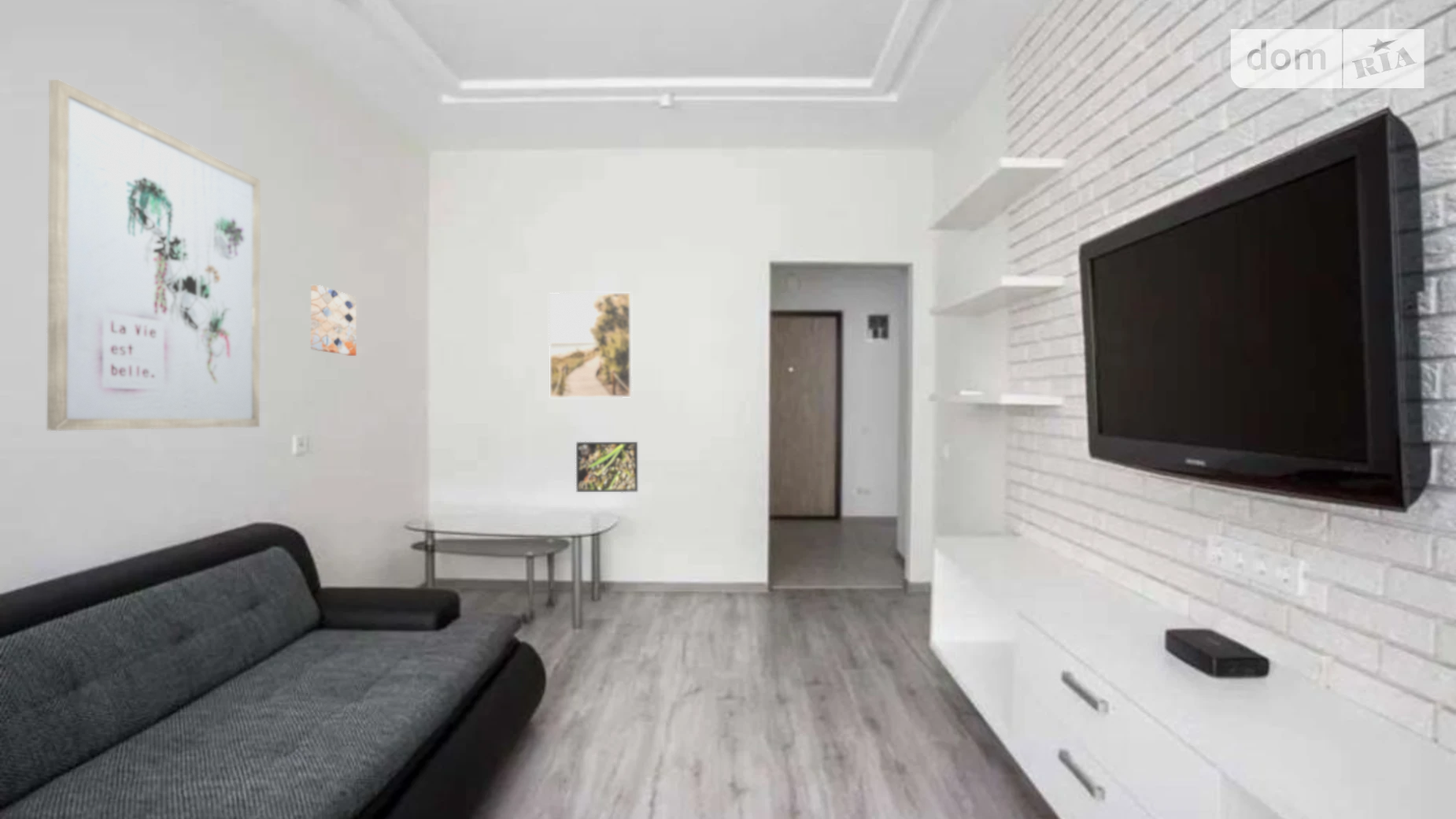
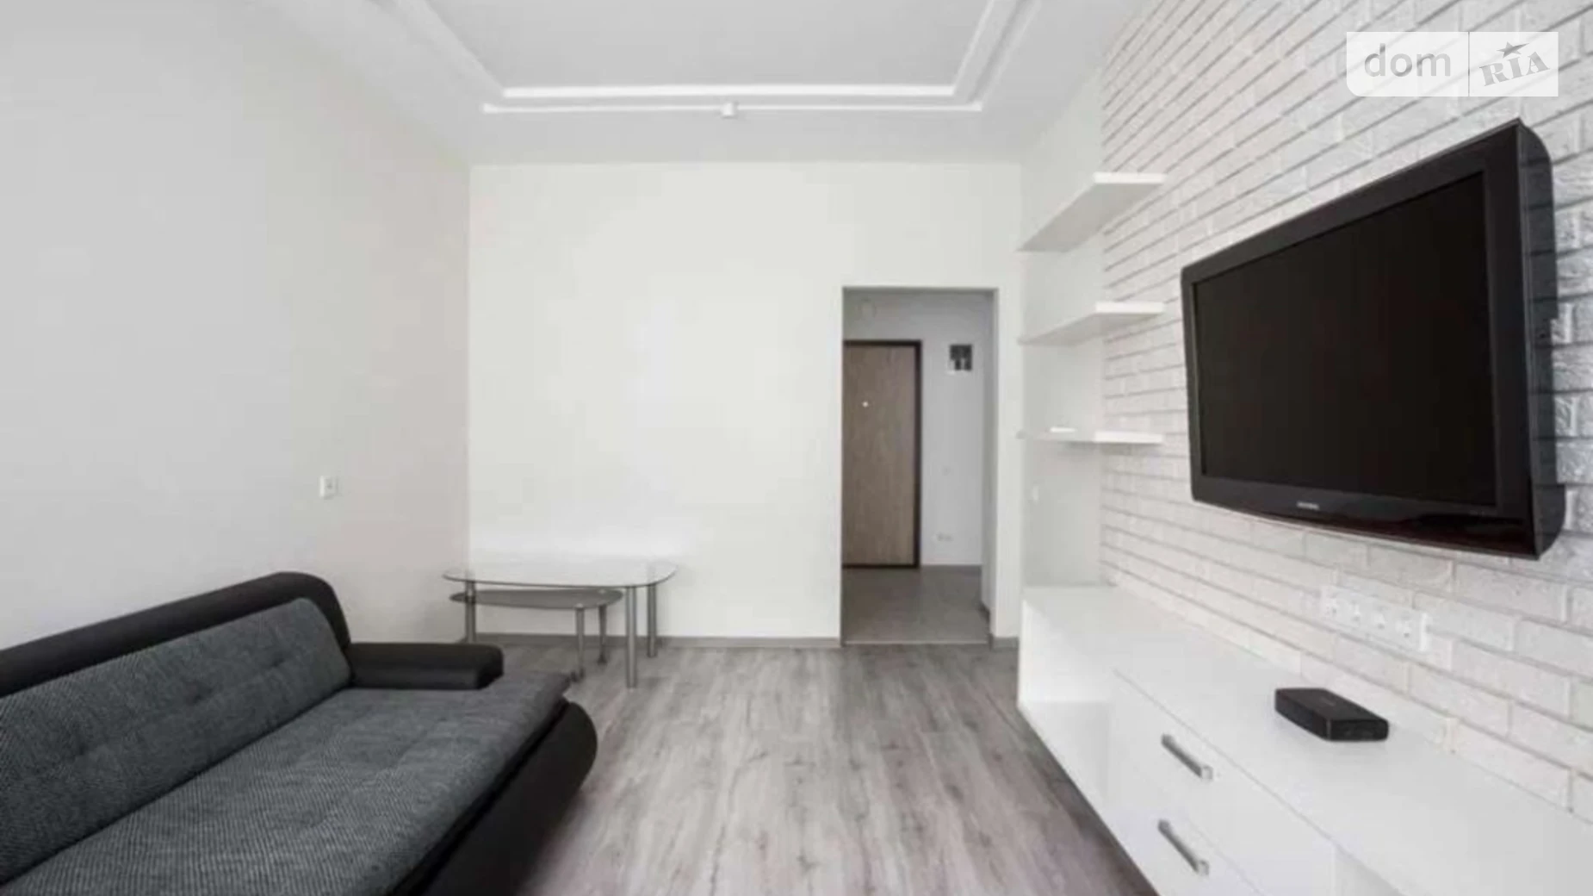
- wall art [310,284,357,357]
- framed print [549,292,633,398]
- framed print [575,441,638,493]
- wall art [46,79,261,432]
